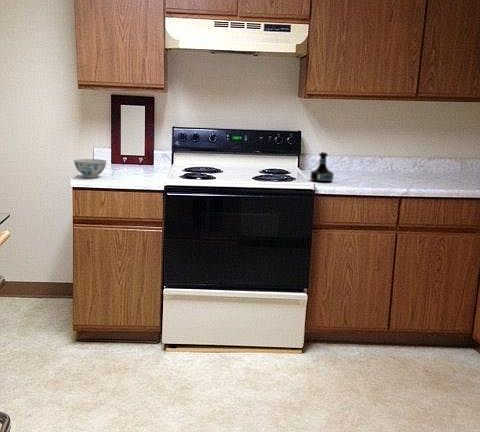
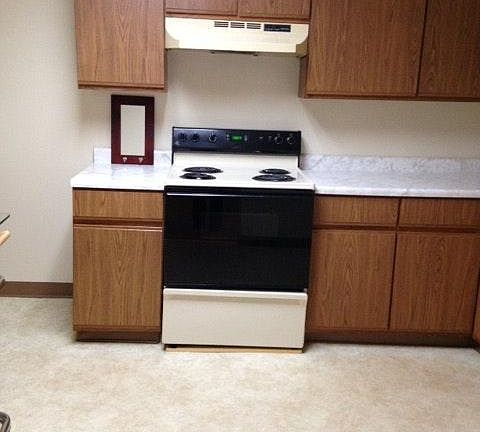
- tequila bottle [309,151,335,183]
- chinaware [73,158,108,179]
